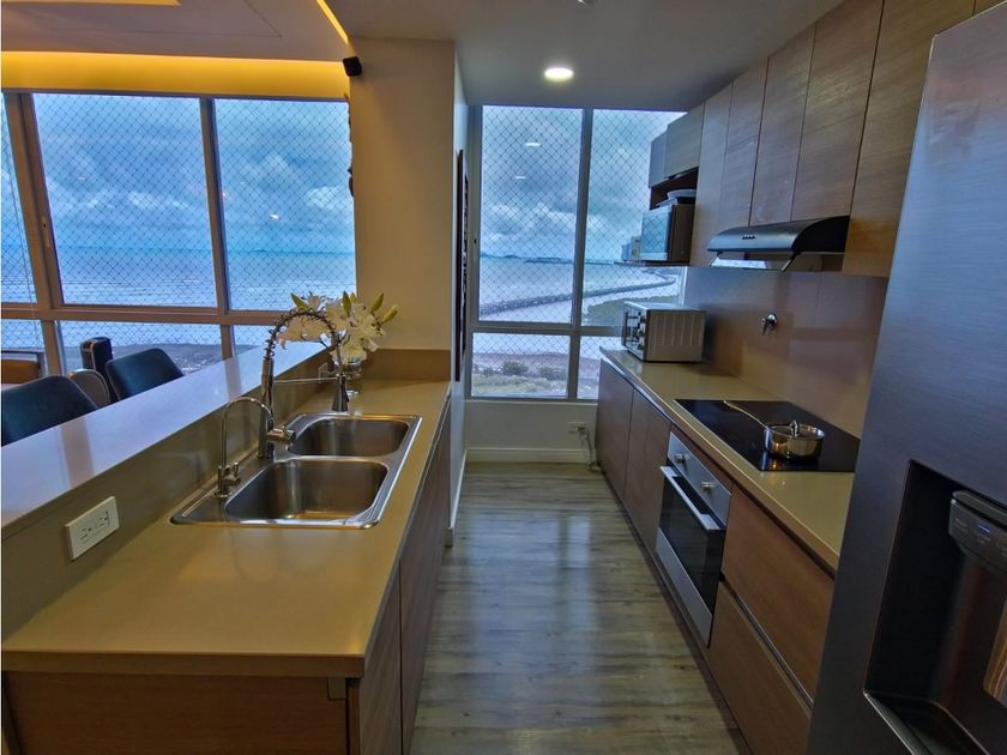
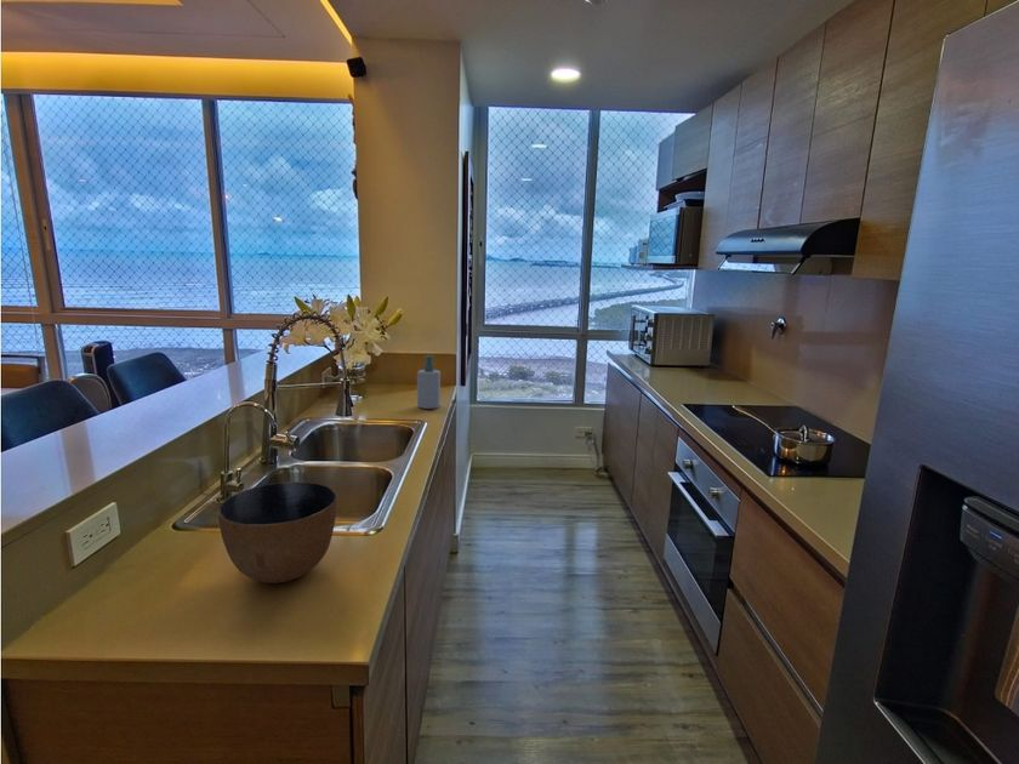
+ soap bottle [416,354,442,410]
+ bowl [217,480,338,585]
